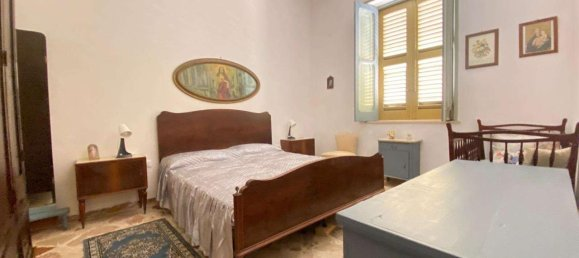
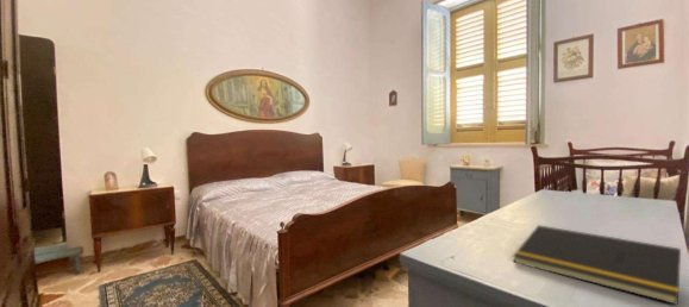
+ notepad [512,224,682,306]
